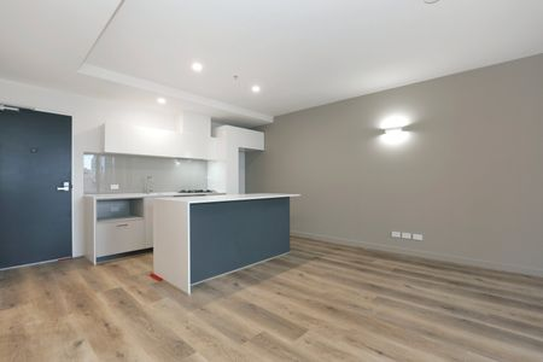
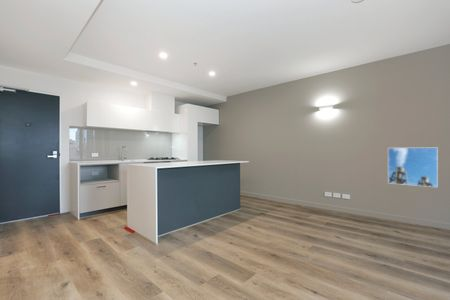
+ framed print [387,147,439,188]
